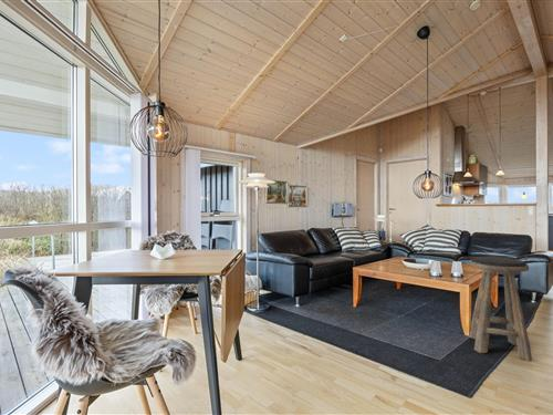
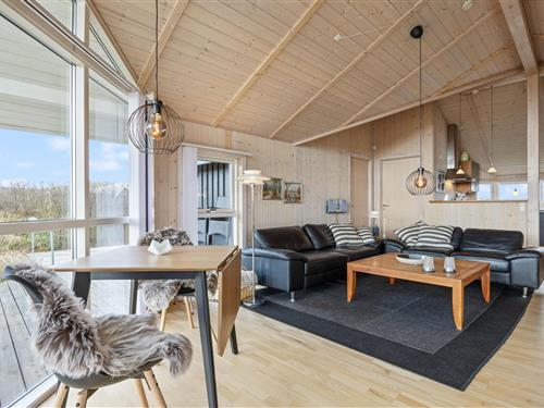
- stool [468,256,533,362]
